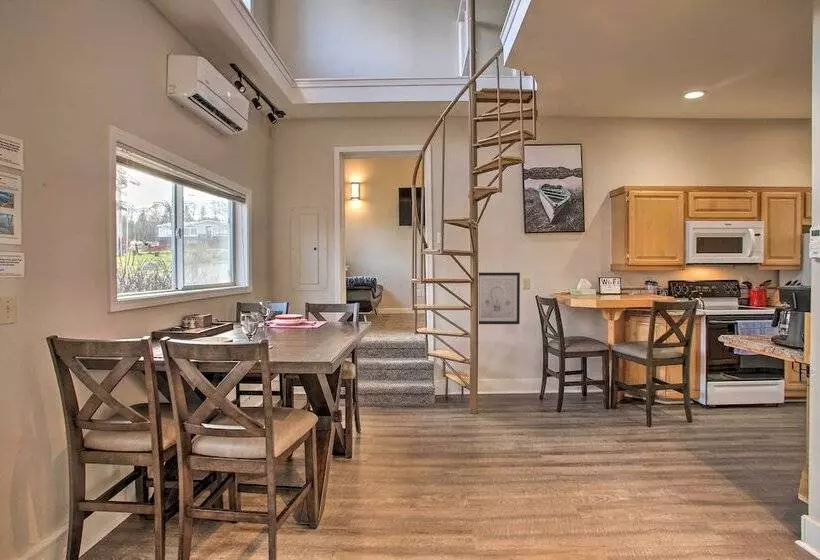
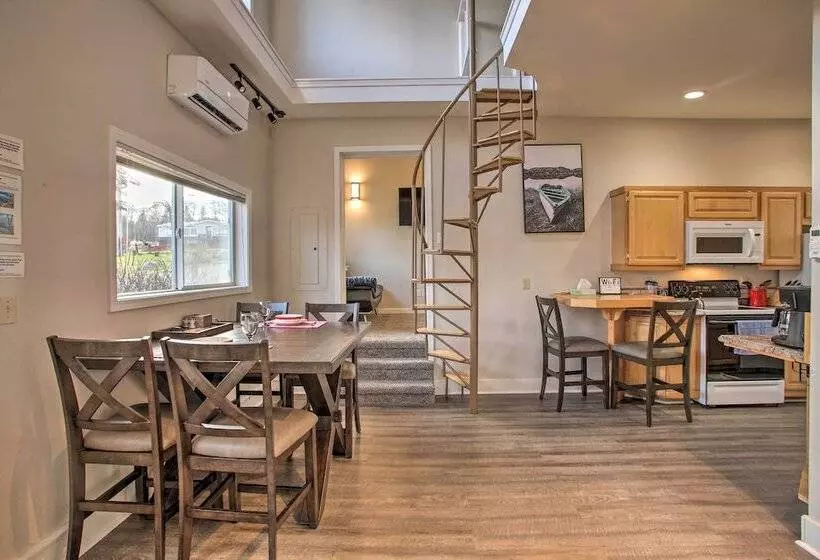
- wall art [478,272,521,325]
